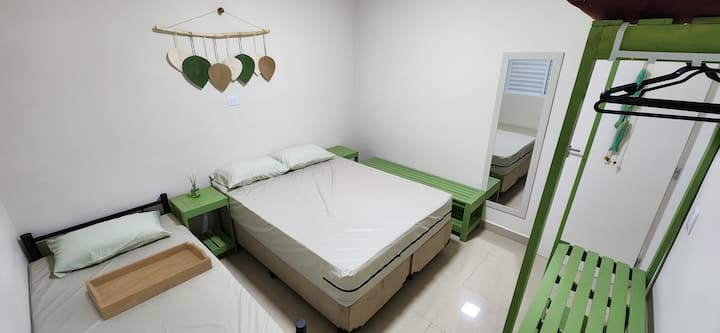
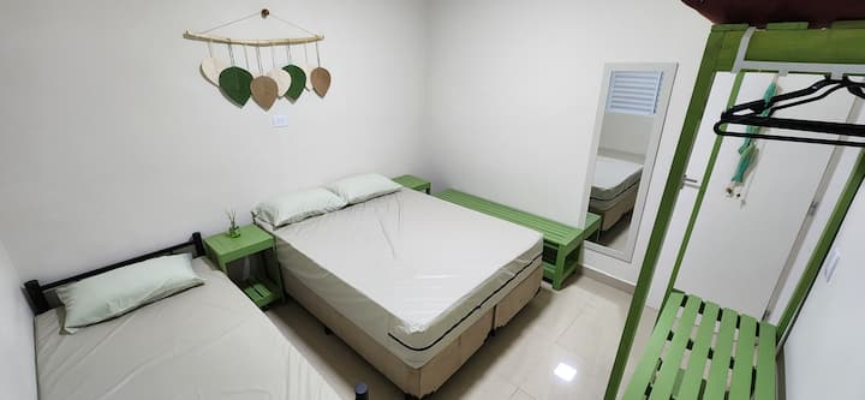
- serving tray [84,240,213,321]
